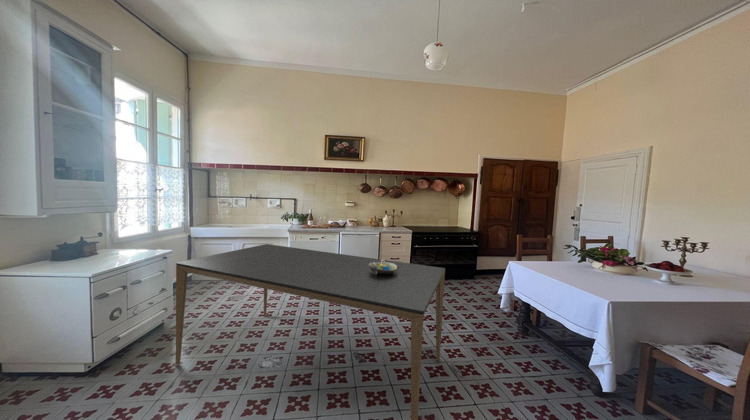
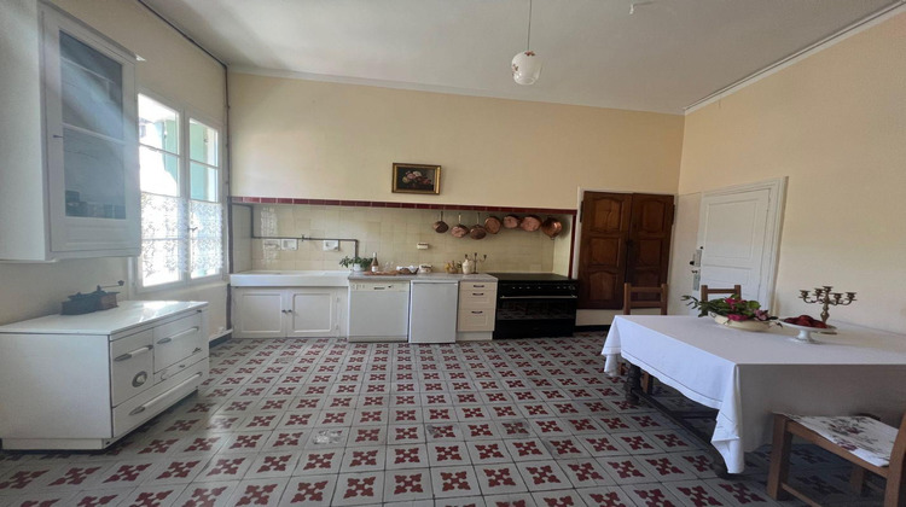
- dining table [175,243,446,420]
- decorative bowl [368,258,398,275]
